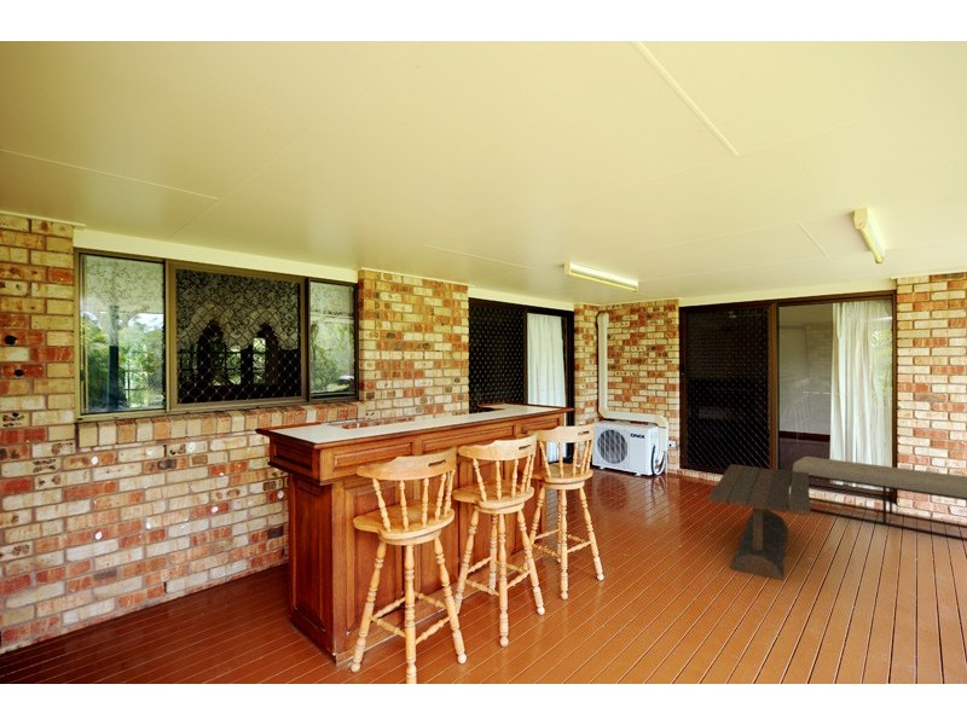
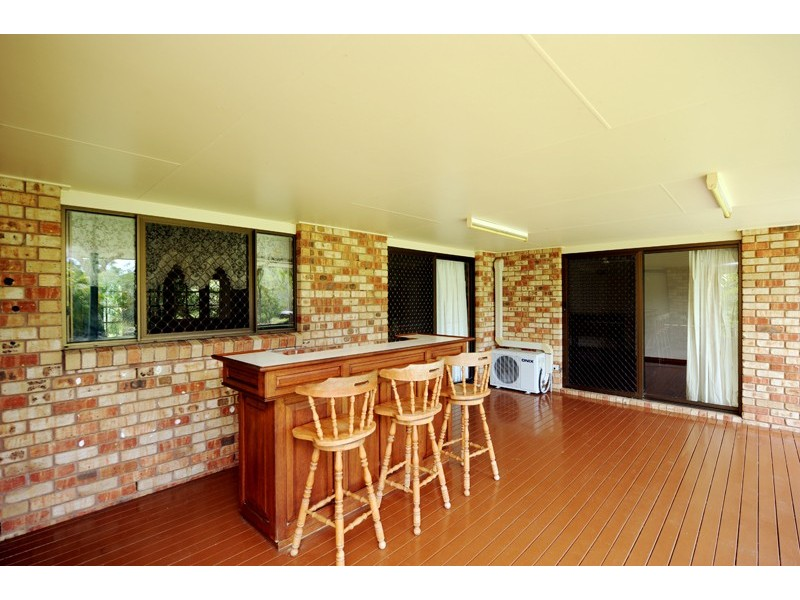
- coffee table [707,463,811,582]
- bench [792,456,967,543]
